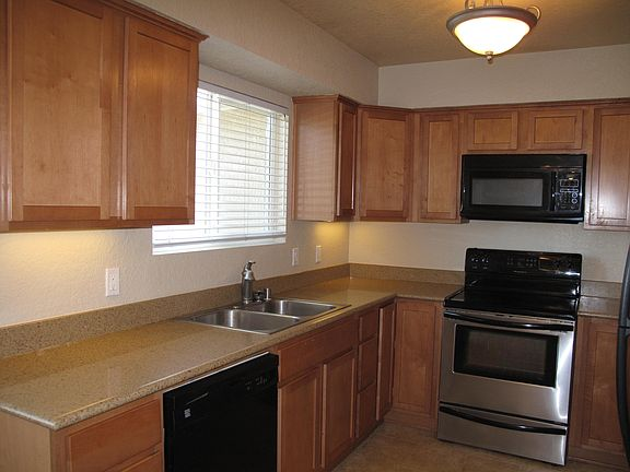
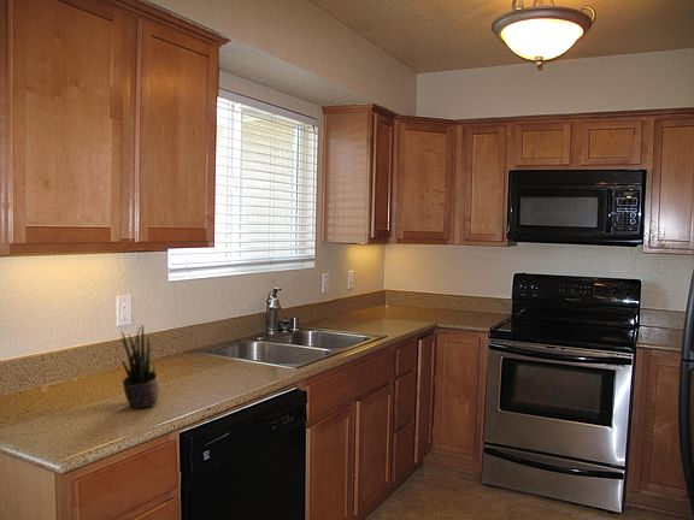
+ potted plant [119,323,160,409]
